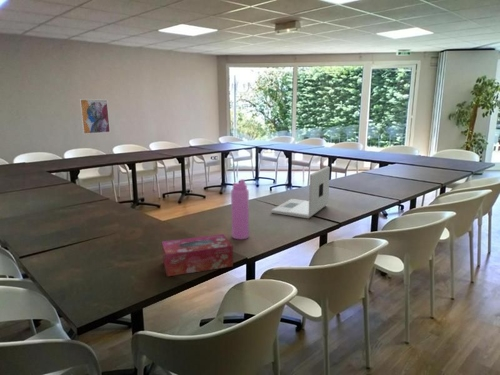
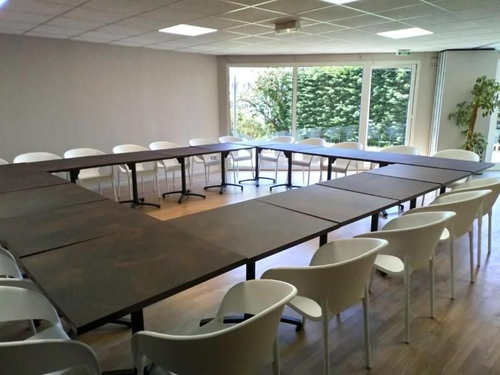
- wall art [78,98,111,135]
- laptop [270,165,331,219]
- water bottle [230,178,250,240]
- tissue box [161,233,234,277]
